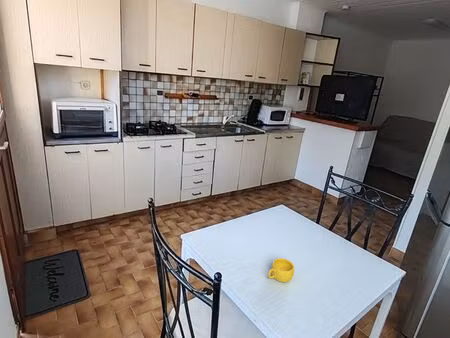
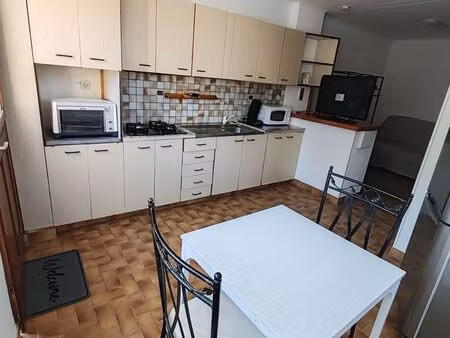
- cup [267,257,295,283]
